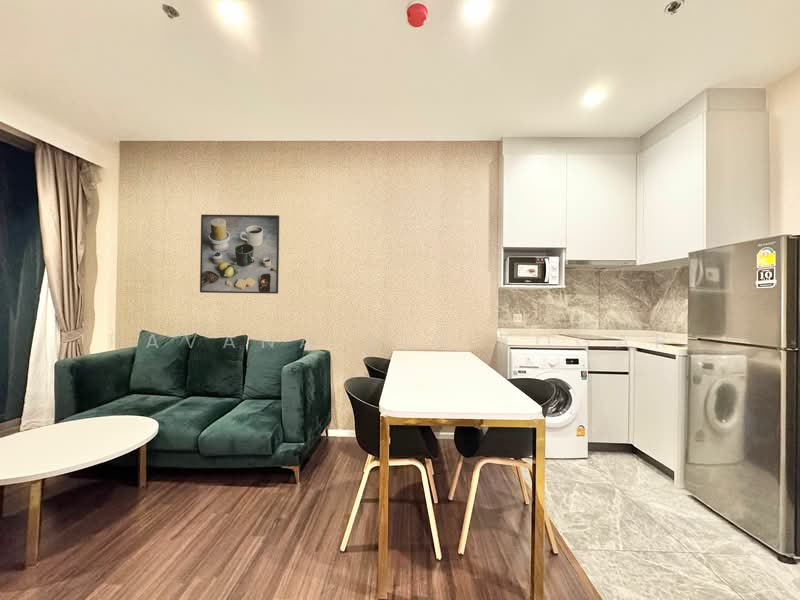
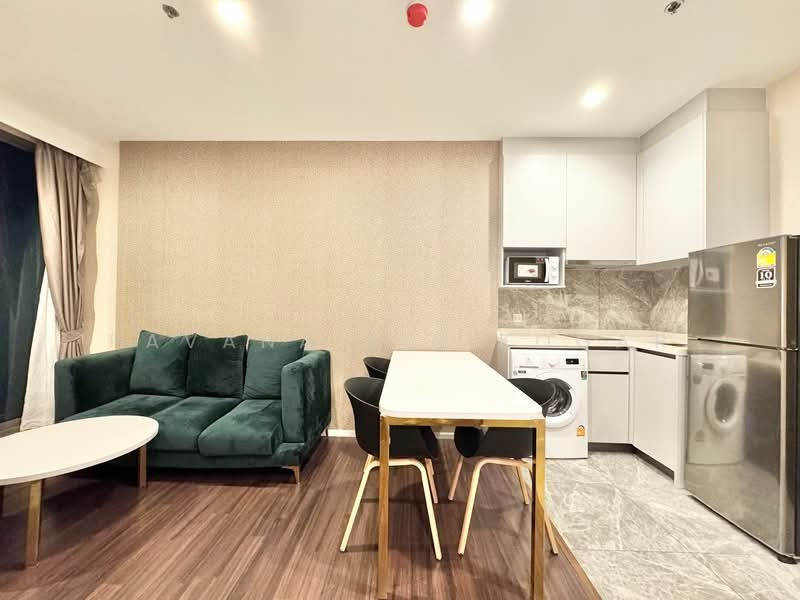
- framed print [199,214,280,295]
